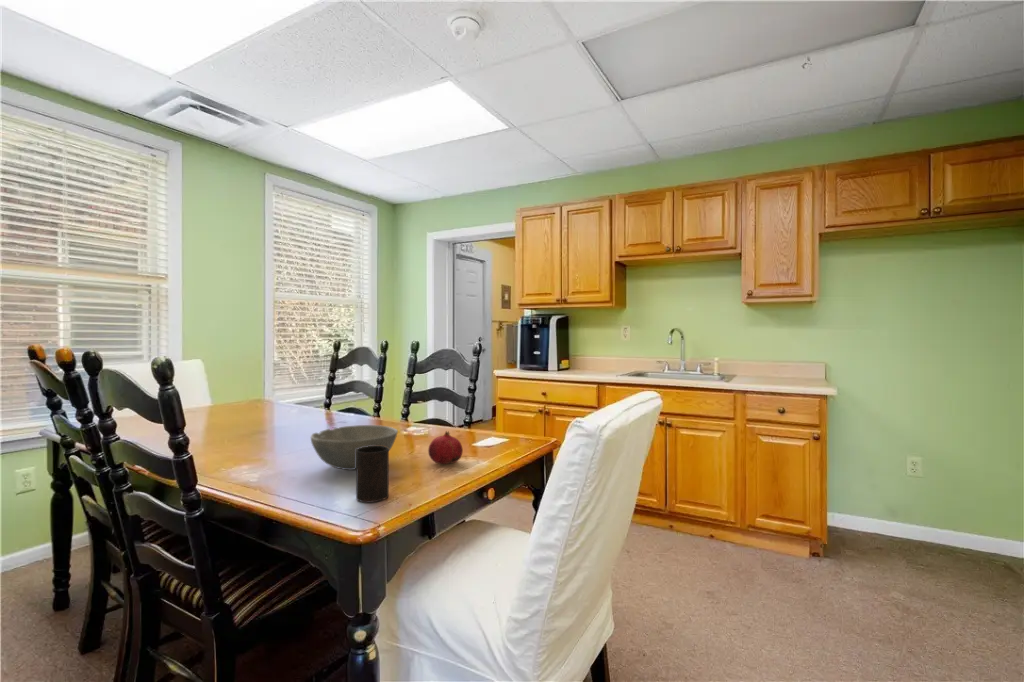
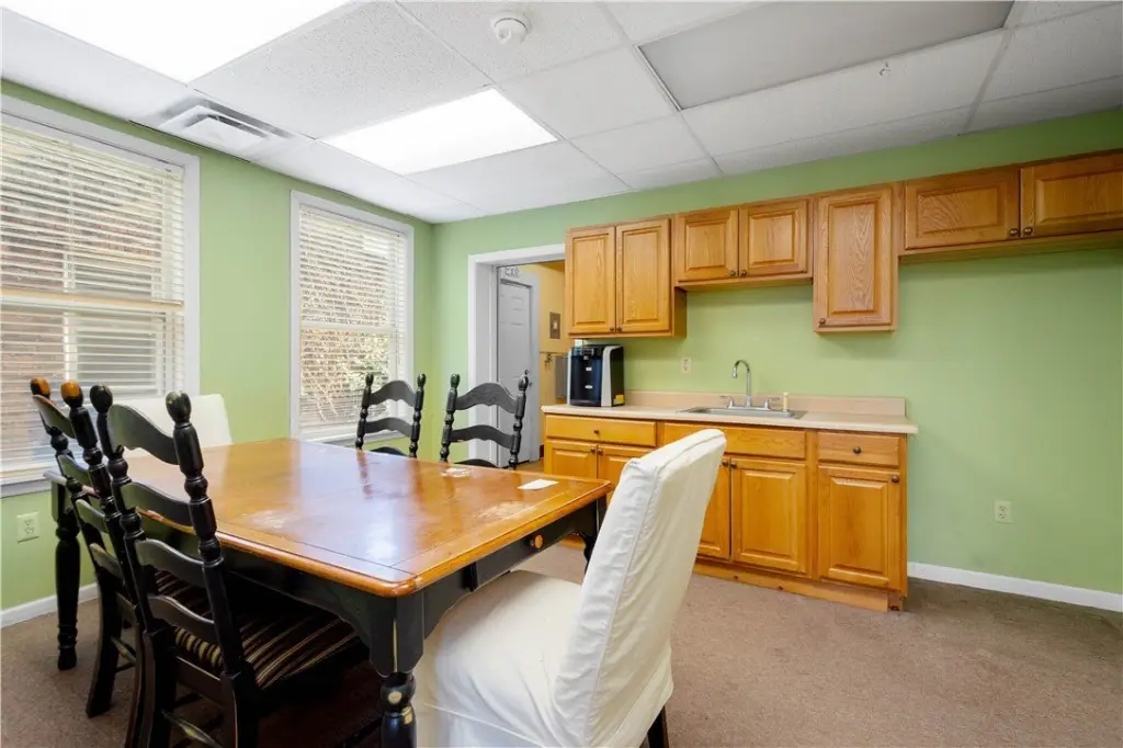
- fruit [427,430,464,465]
- cup [355,446,390,503]
- bowl [310,424,399,471]
